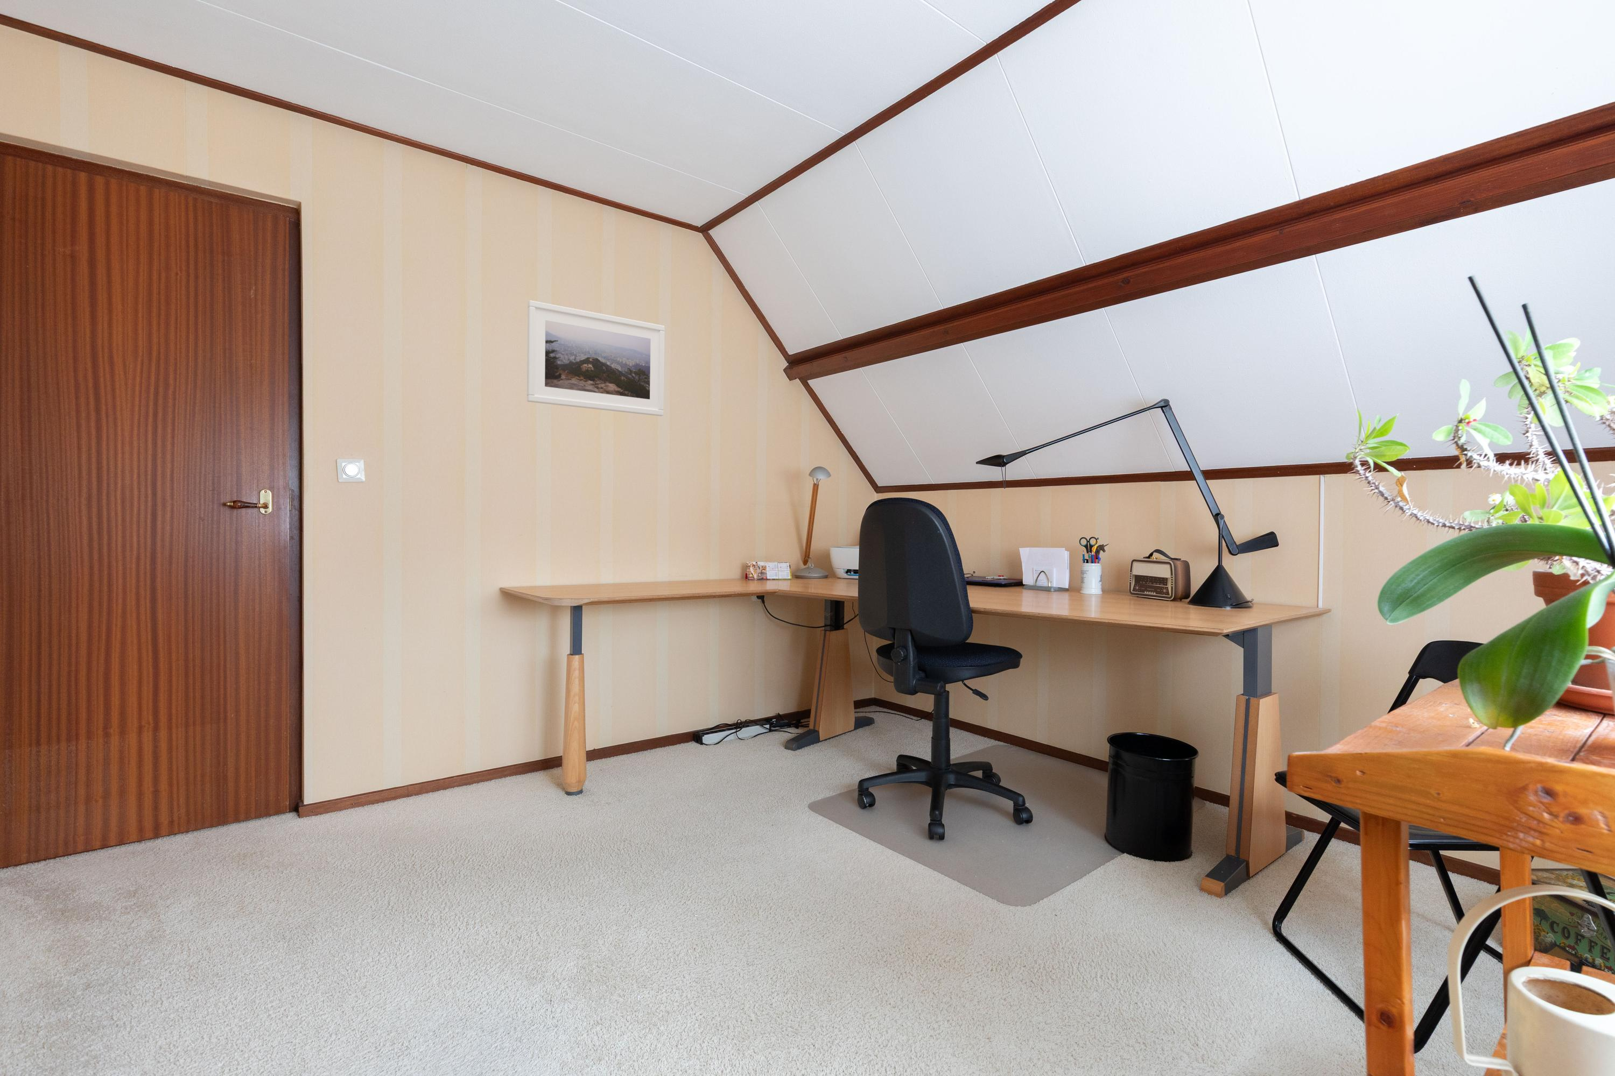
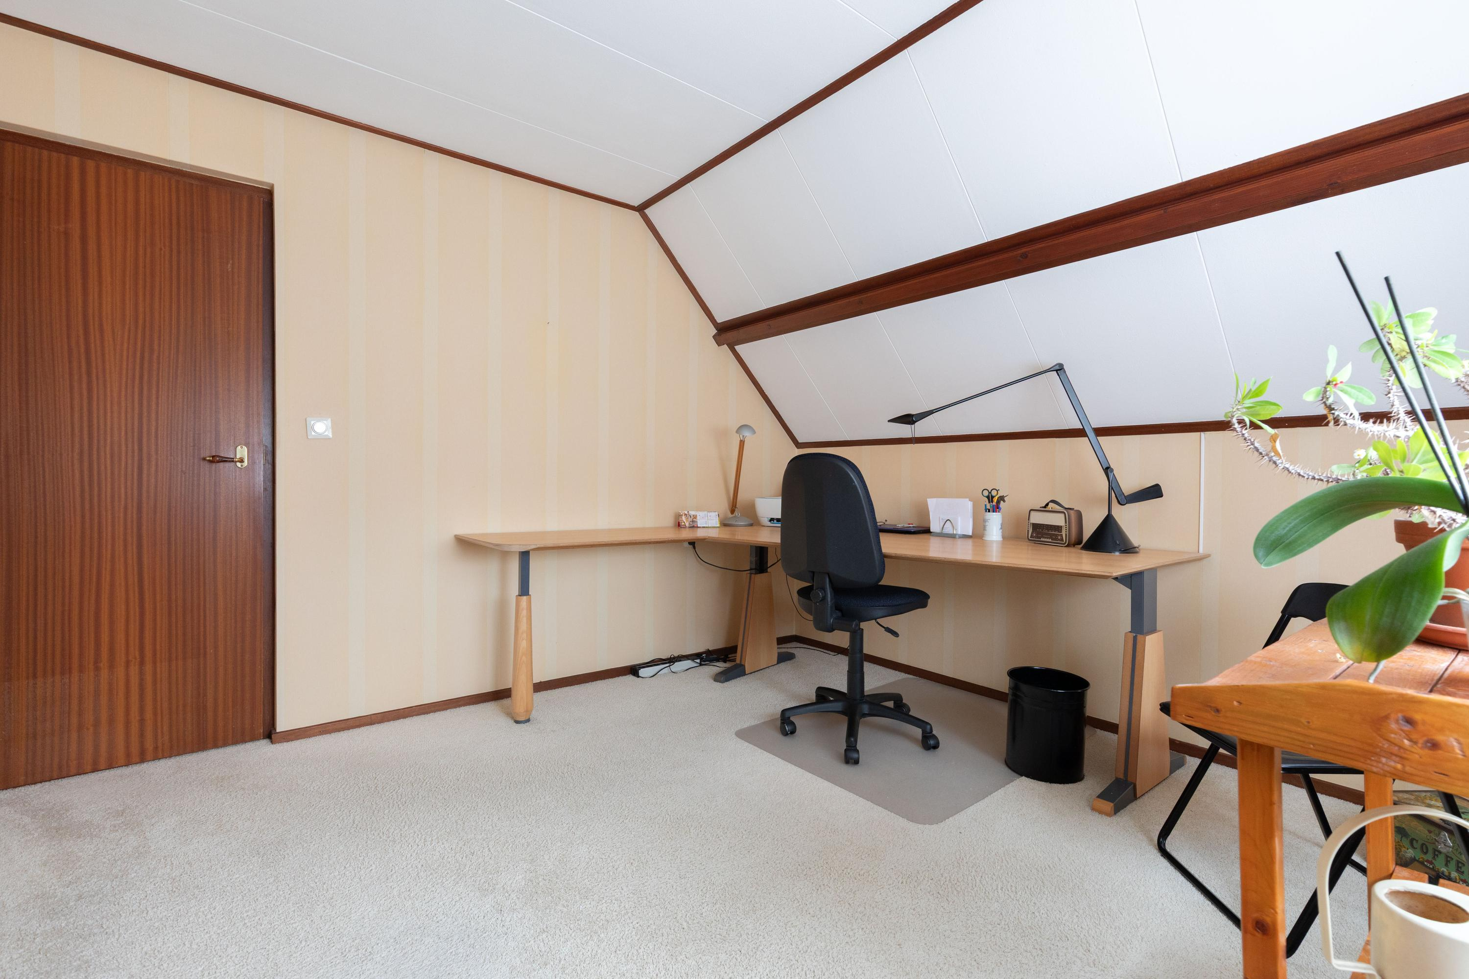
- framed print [526,300,666,417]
